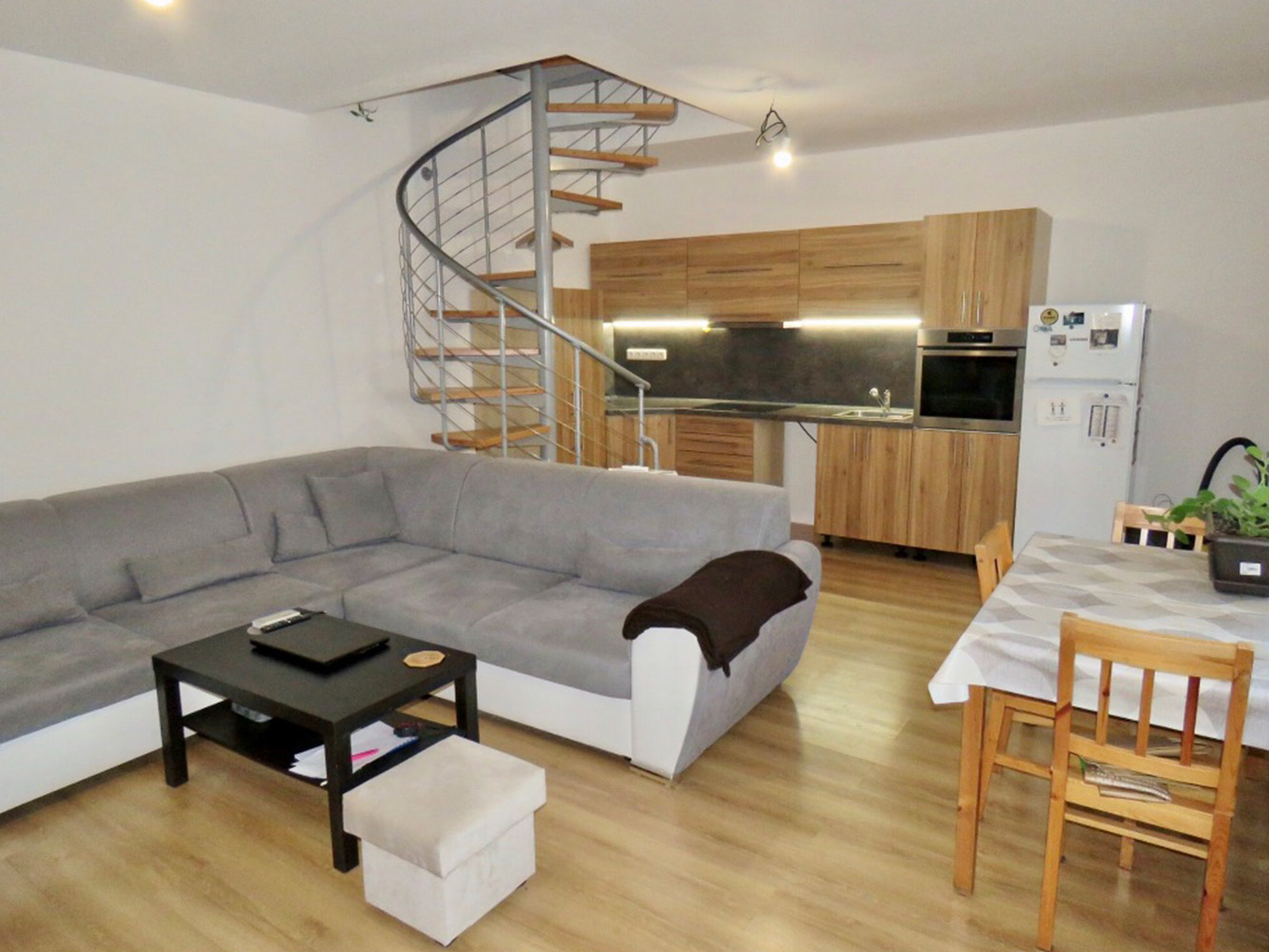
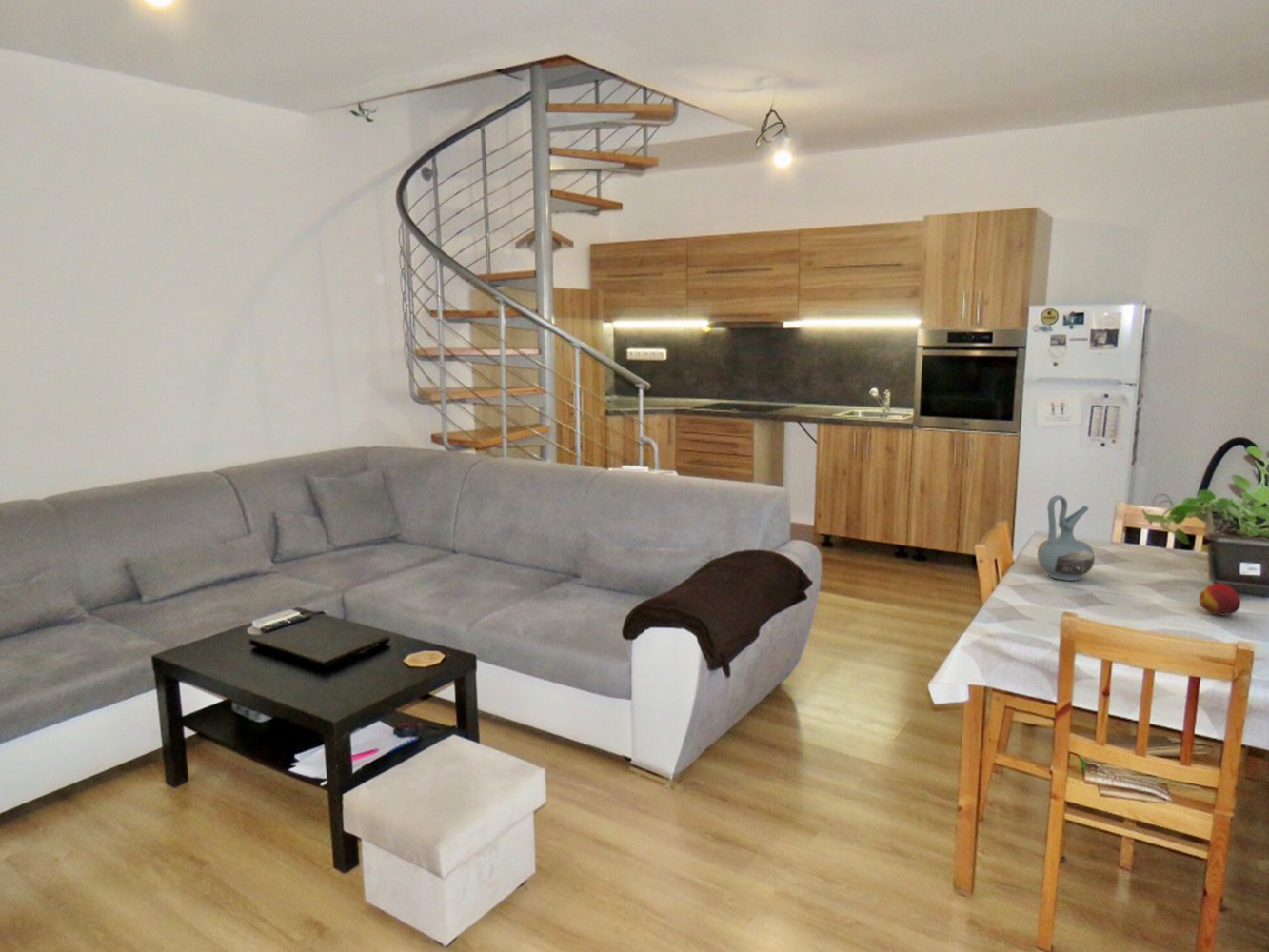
+ fruit [1199,583,1241,617]
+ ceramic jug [1037,494,1096,582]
